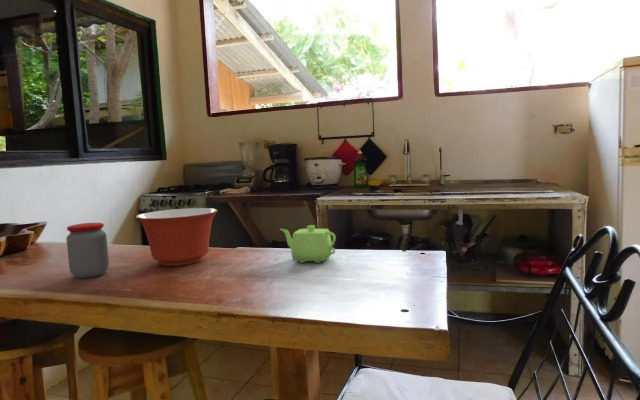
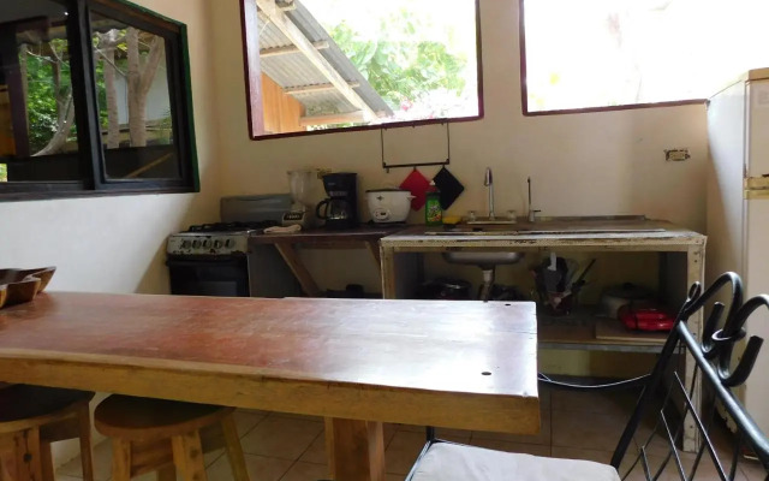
- mixing bowl [135,207,218,267]
- jar [65,222,110,279]
- teapot [279,224,337,264]
